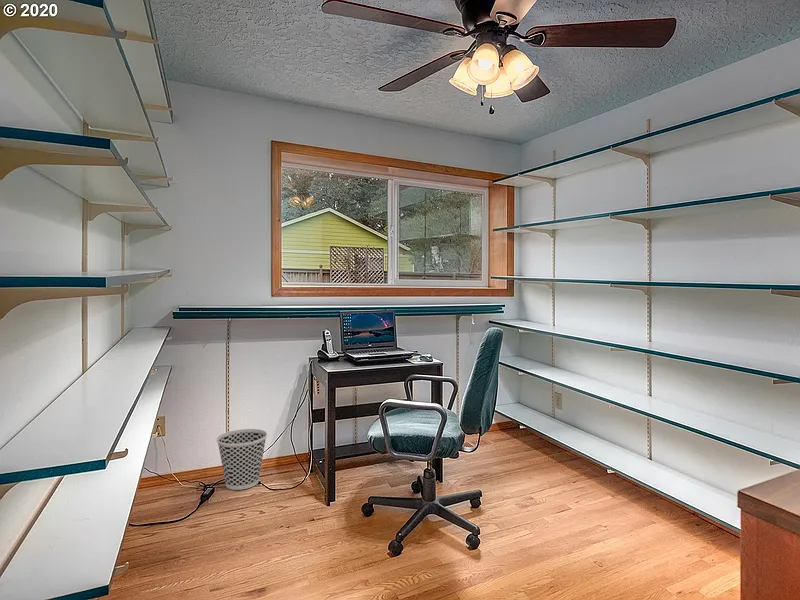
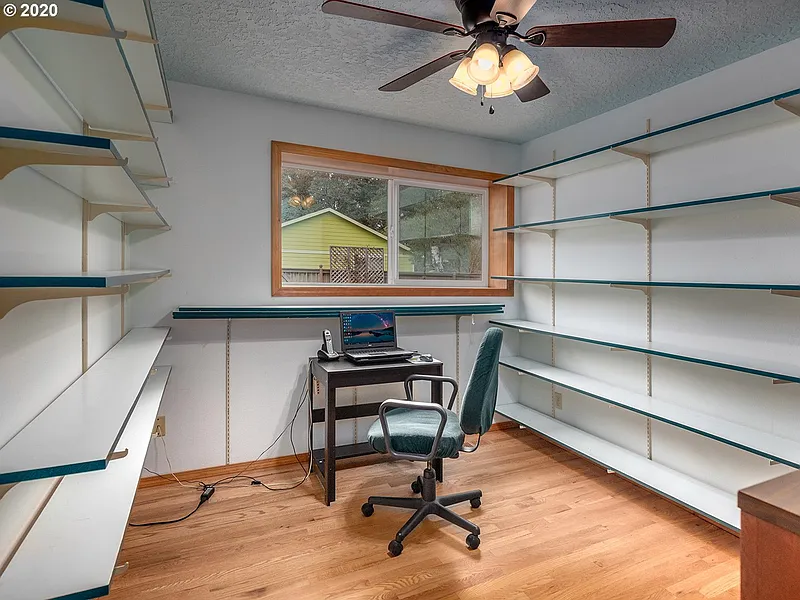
- wastebasket [216,428,268,491]
